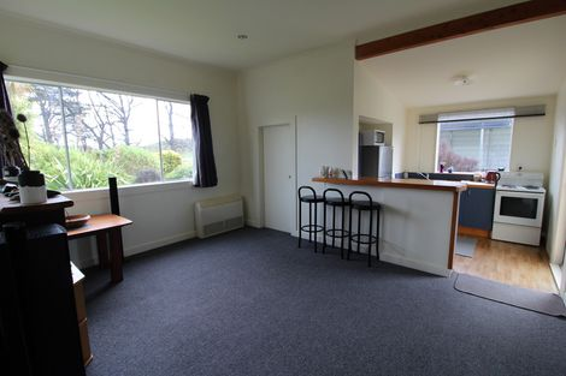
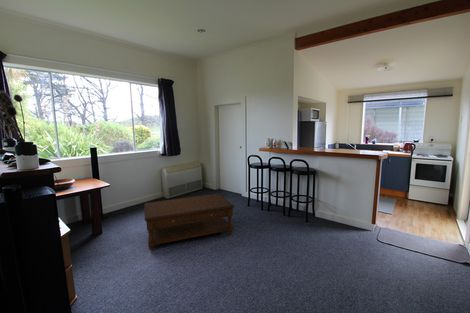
+ coffee table [143,193,236,251]
